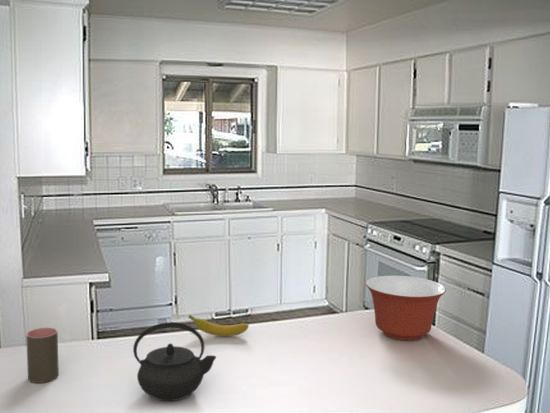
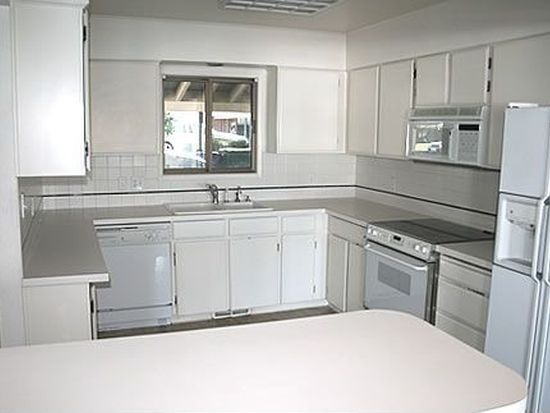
- cup [25,327,60,384]
- mixing bowl [365,275,447,341]
- kettle [132,321,217,402]
- banana [187,314,250,337]
